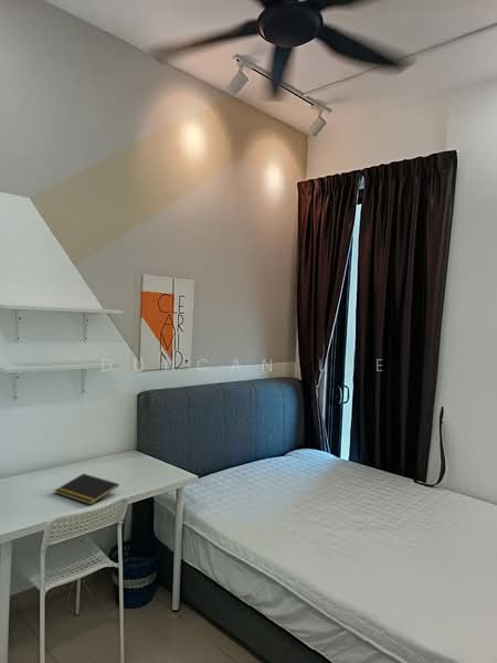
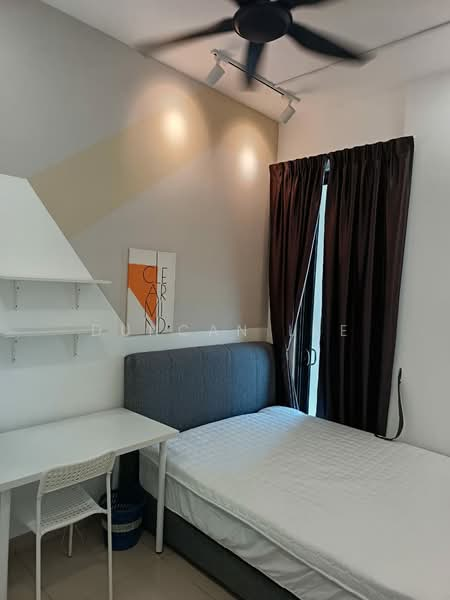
- notepad [53,473,120,506]
